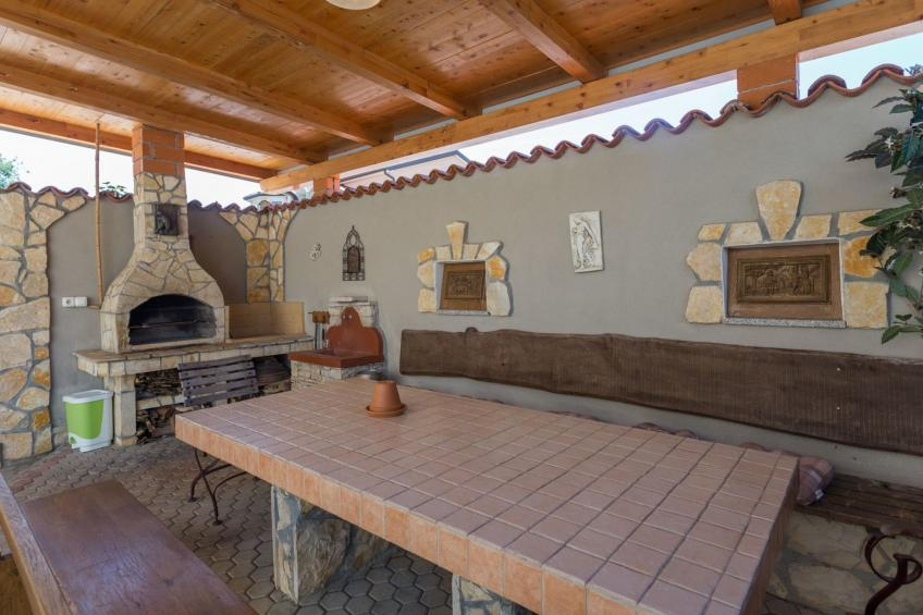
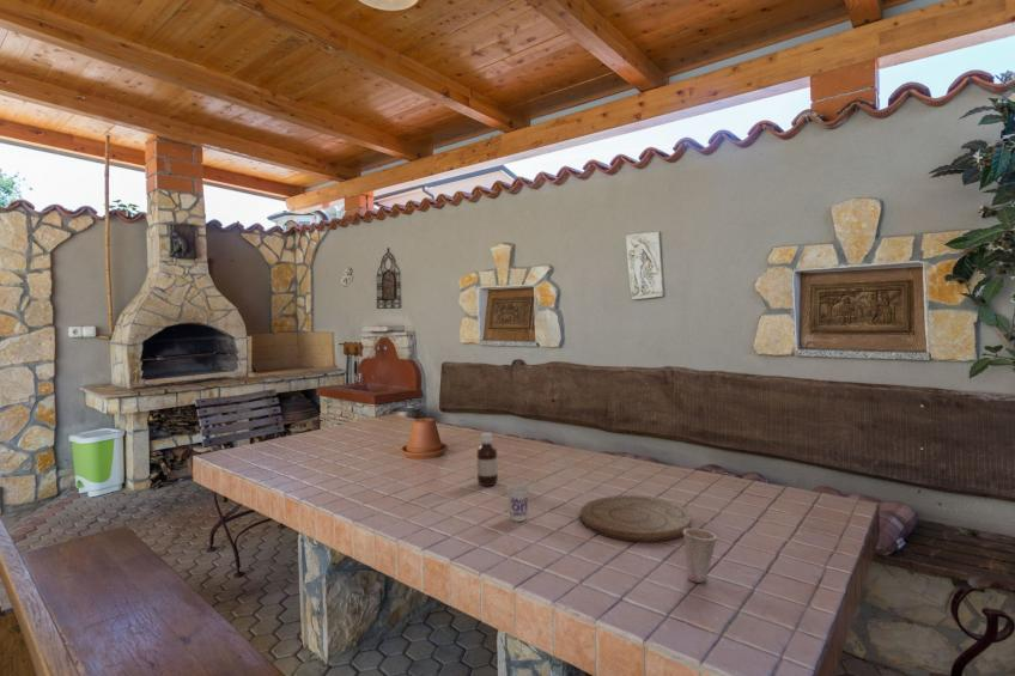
+ cutting board [579,494,693,543]
+ cup [682,528,718,584]
+ bottle [476,432,499,487]
+ cup [505,483,531,523]
